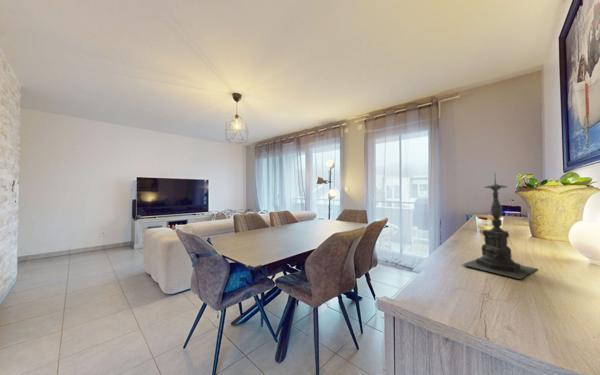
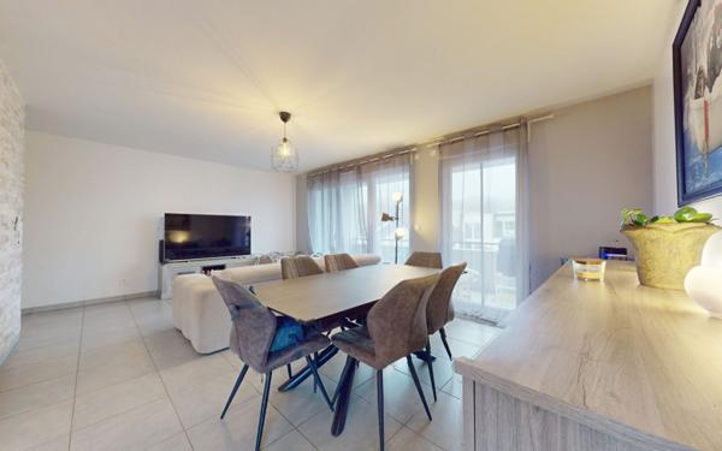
- candle holder [461,173,538,281]
